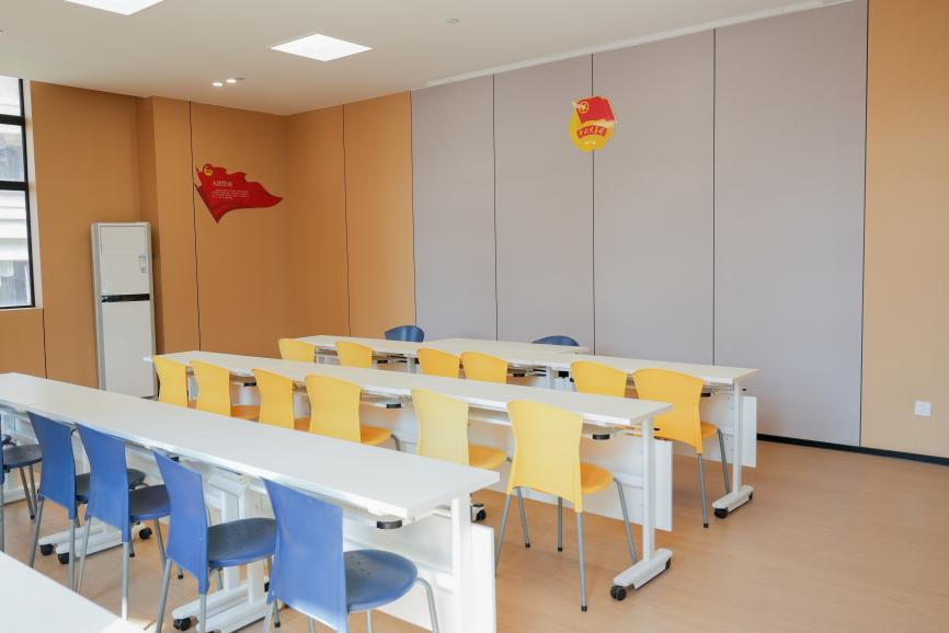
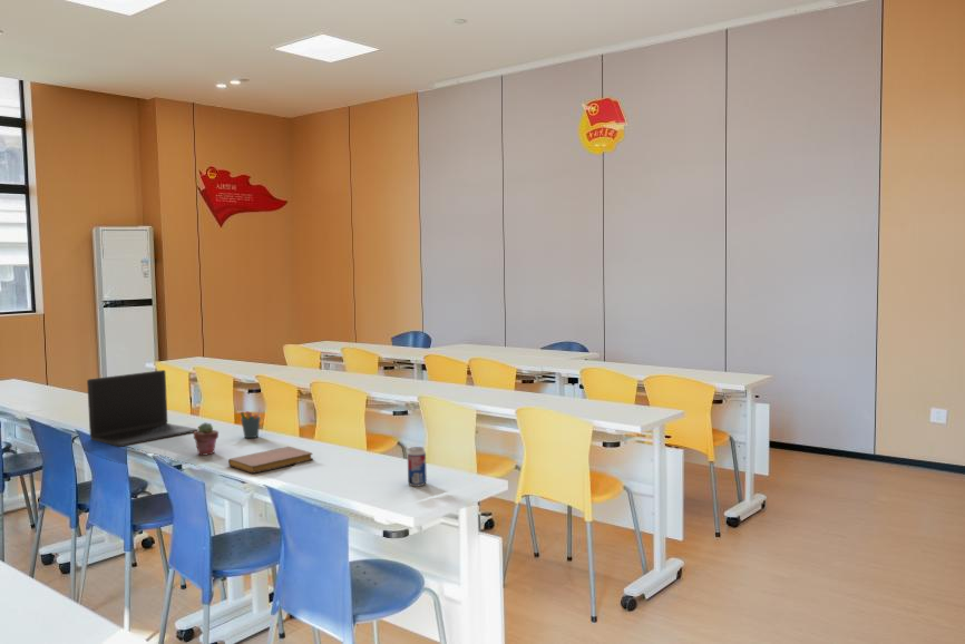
+ potted succulent [193,421,220,457]
+ pen holder [240,406,262,439]
+ beverage can [407,446,428,488]
+ notebook [227,446,314,475]
+ laptop [86,369,198,448]
